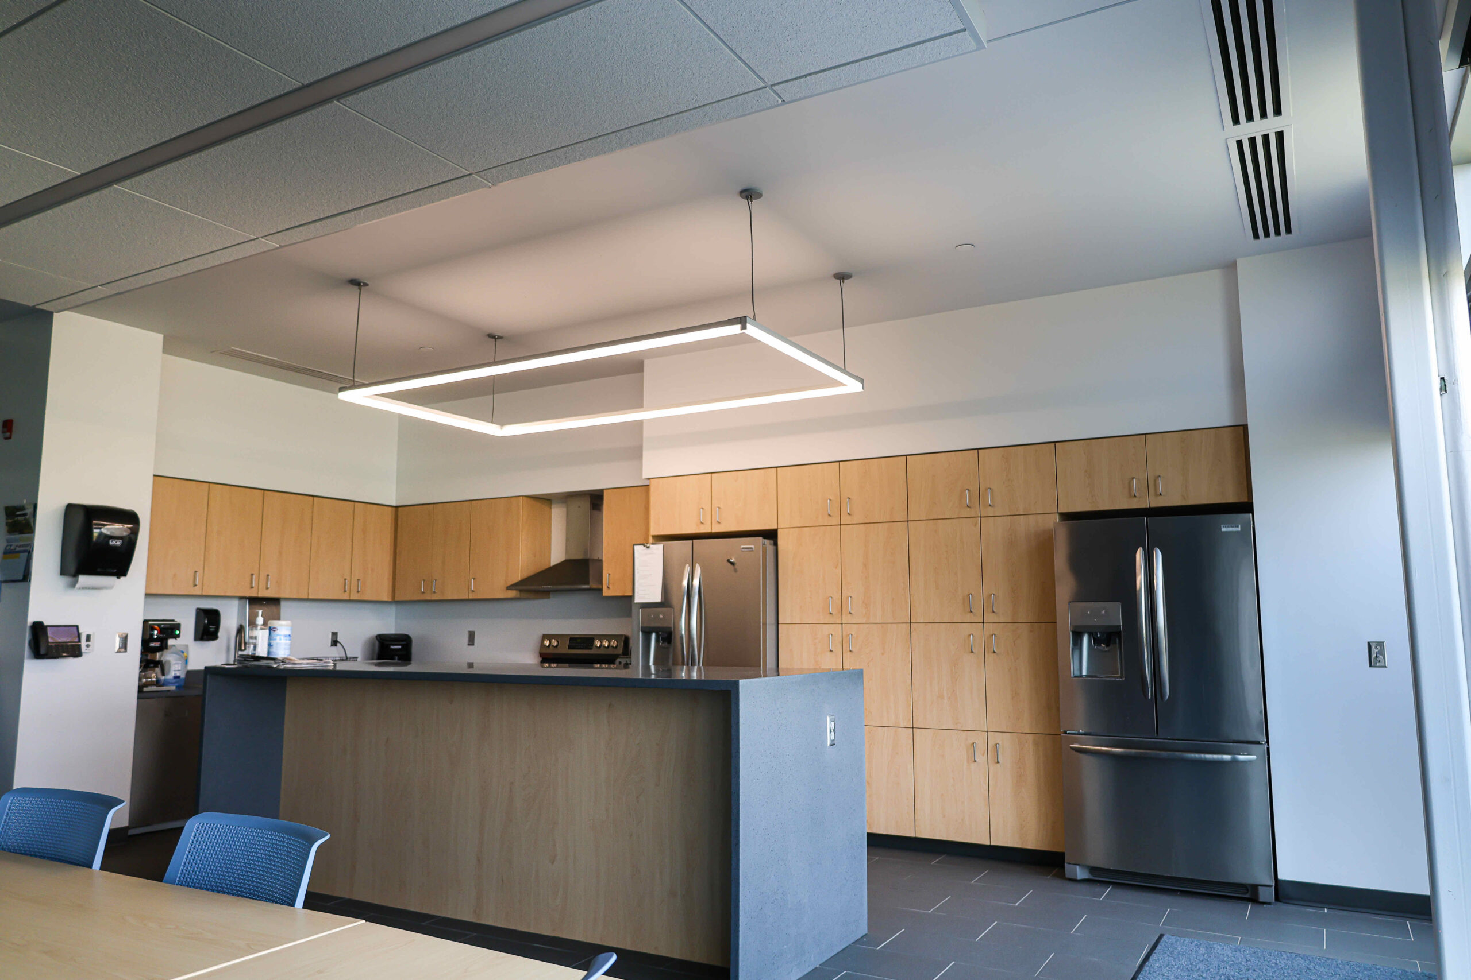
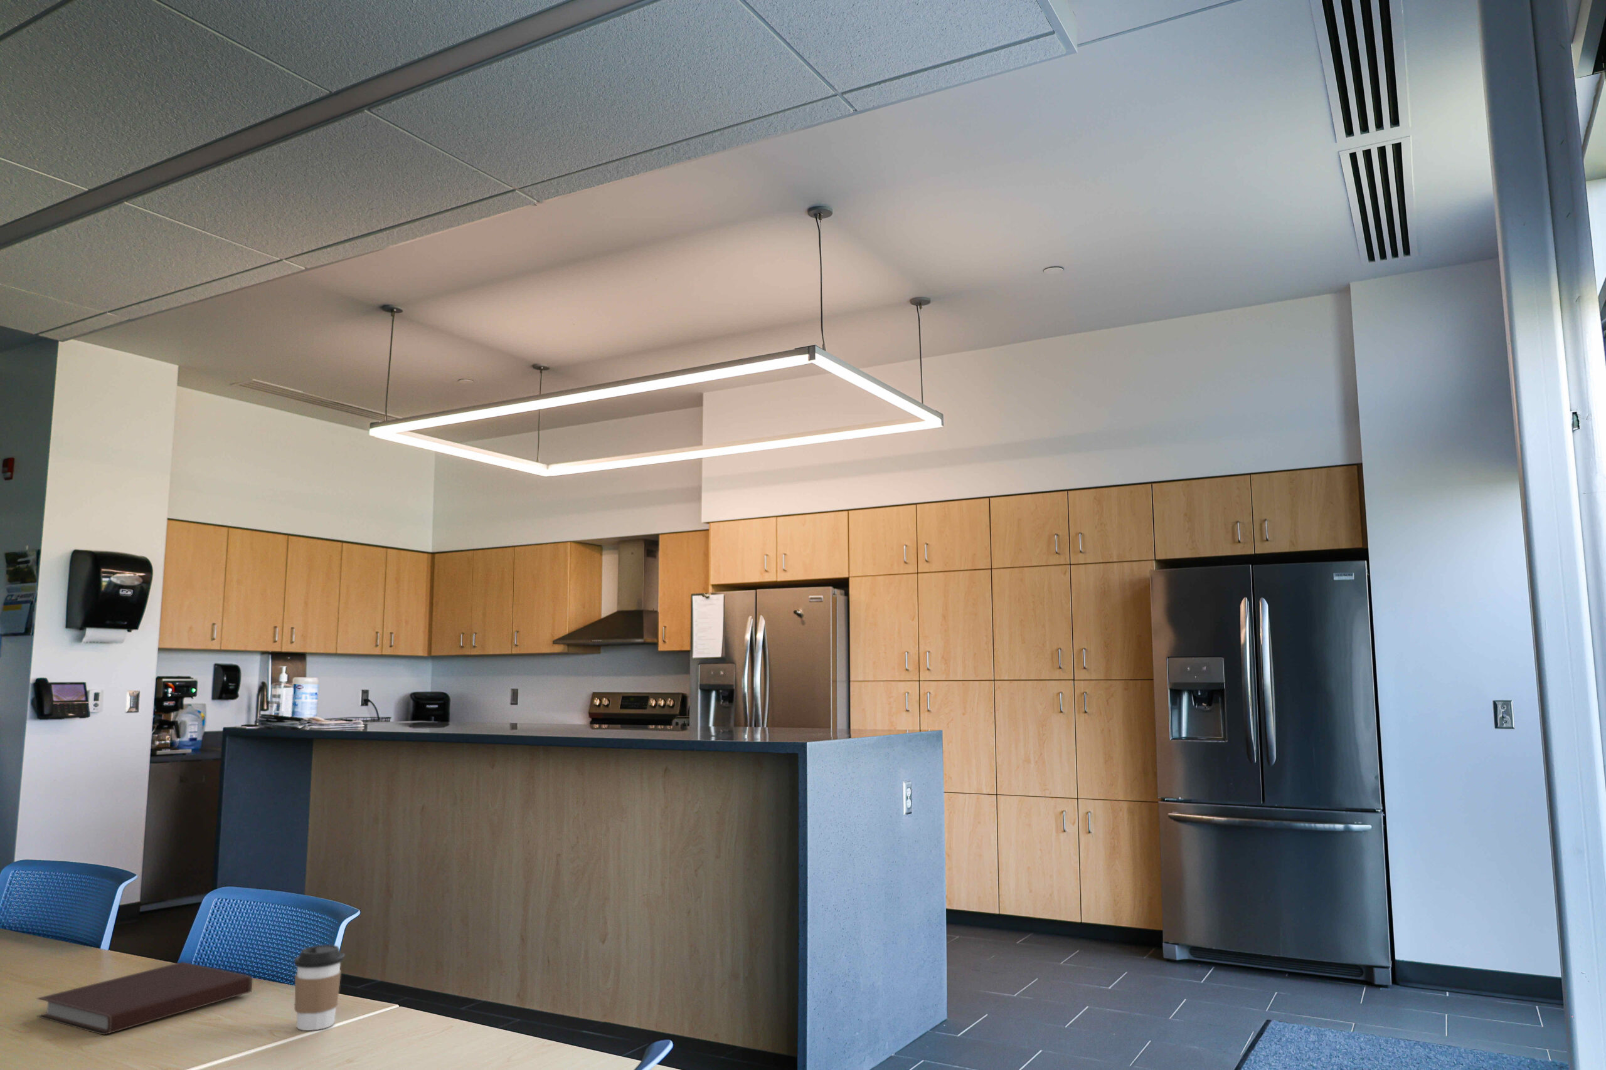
+ coffee cup [294,943,345,1031]
+ notebook [36,961,253,1035]
